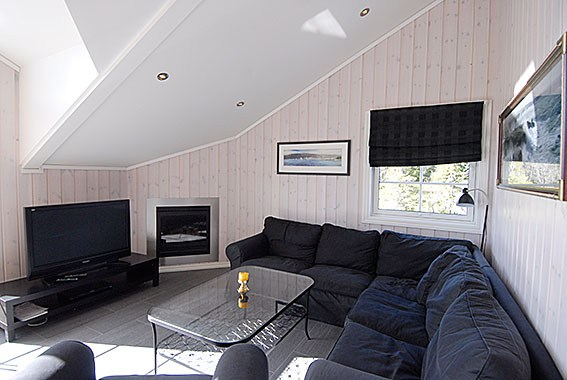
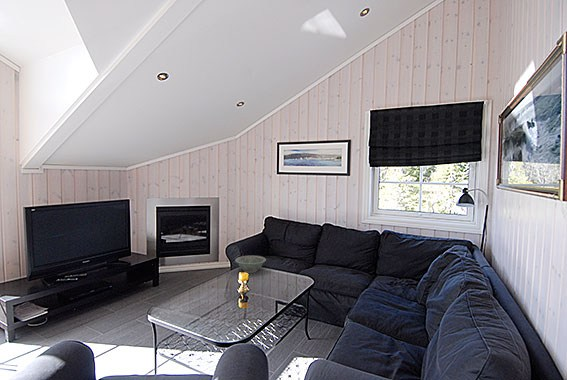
+ decorative bowl [234,255,267,274]
